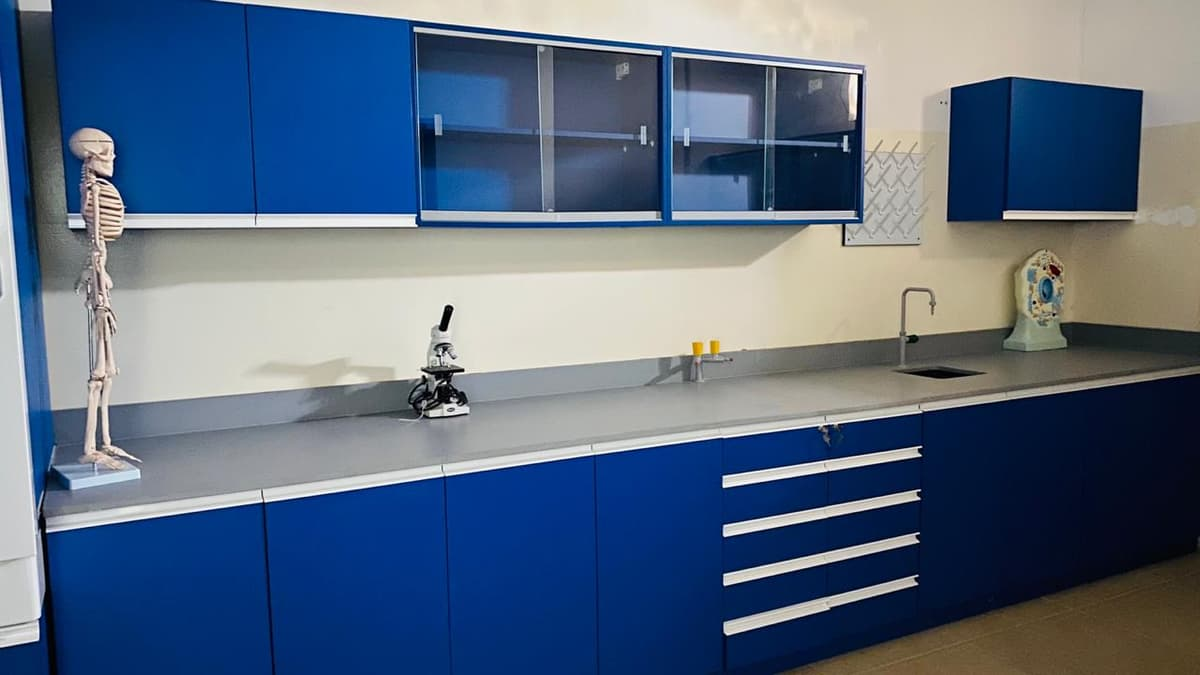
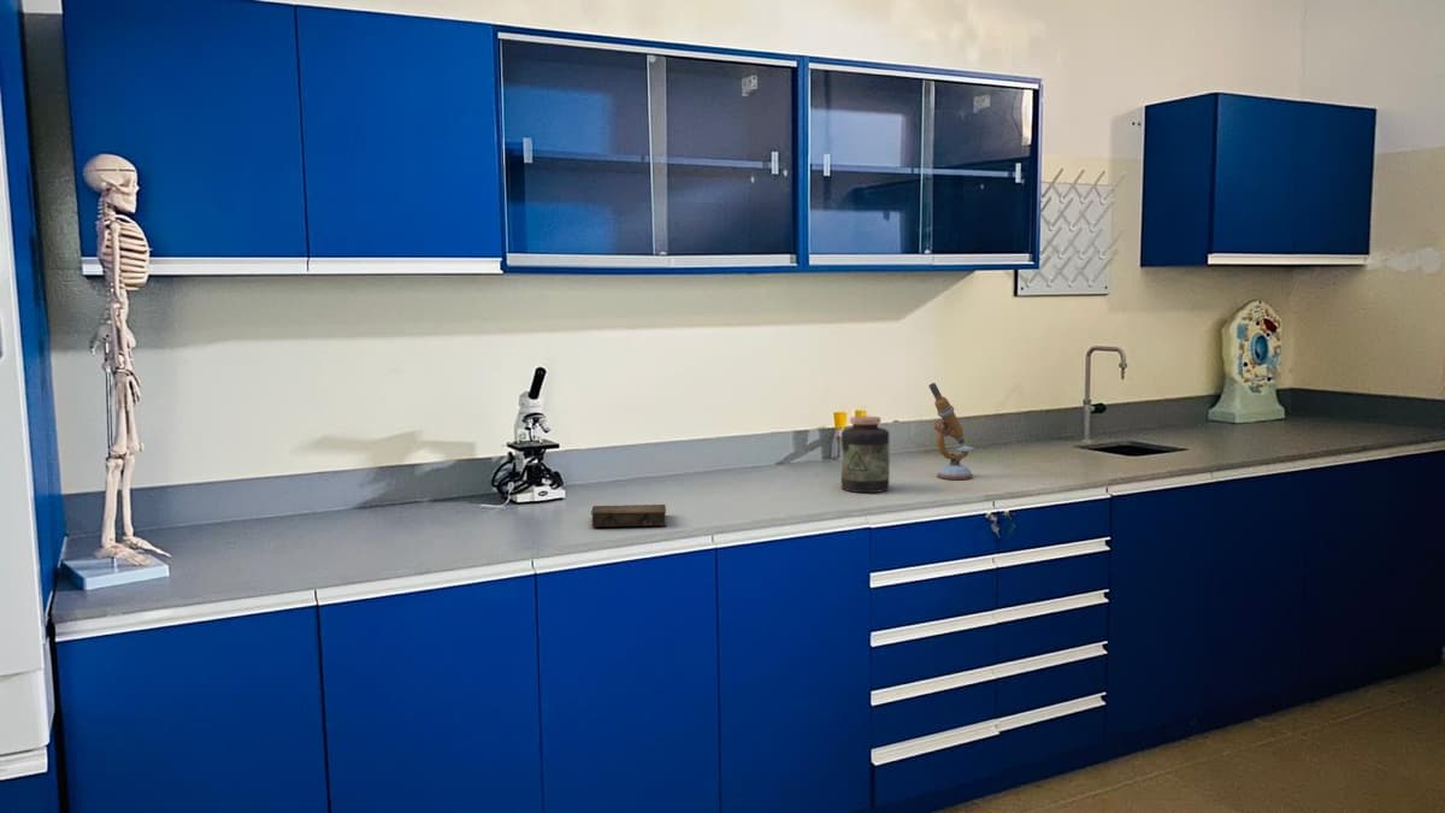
+ microscope [927,382,974,481]
+ book [590,503,667,528]
+ jar [841,416,890,494]
